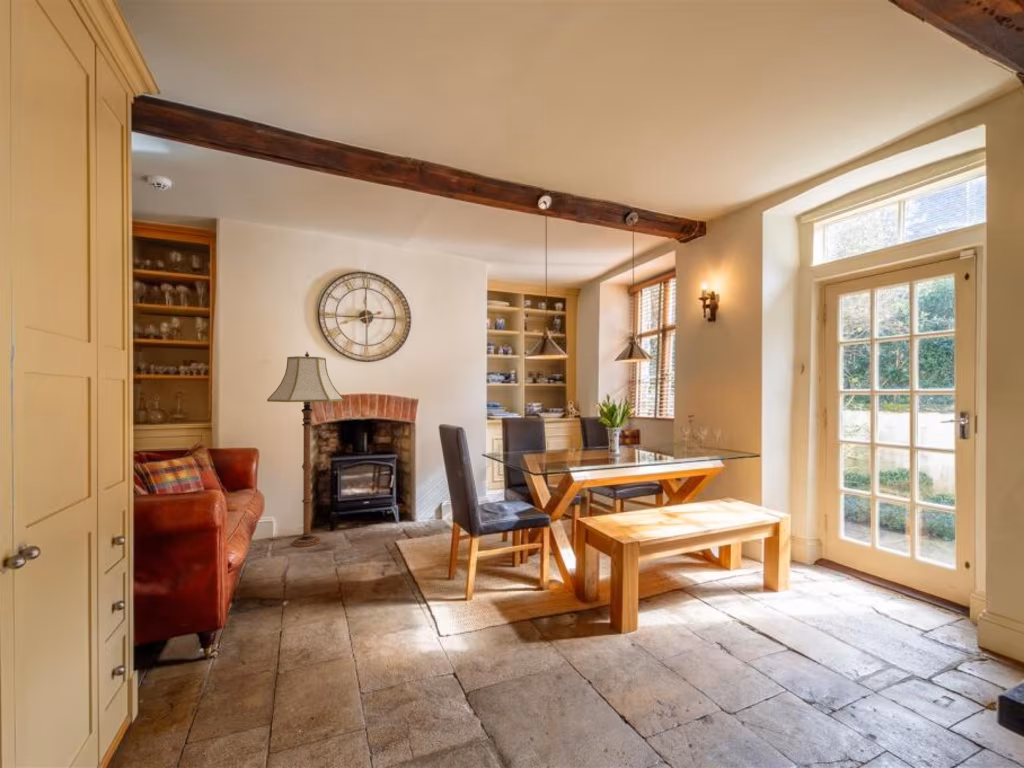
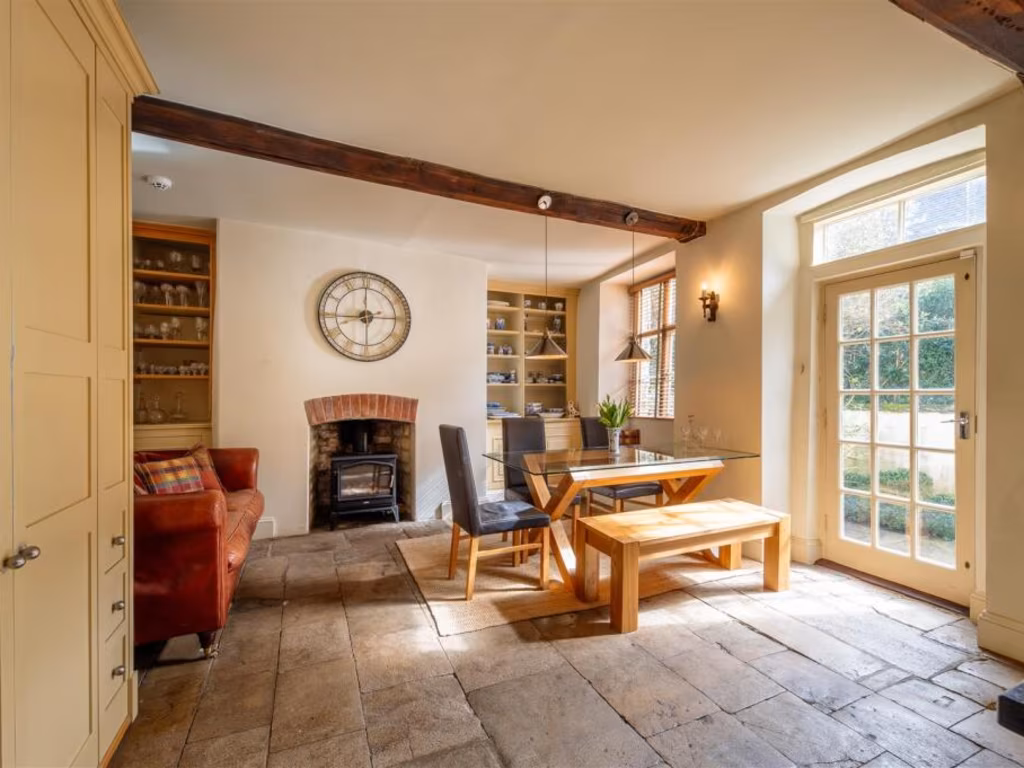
- floor lamp [266,351,345,548]
